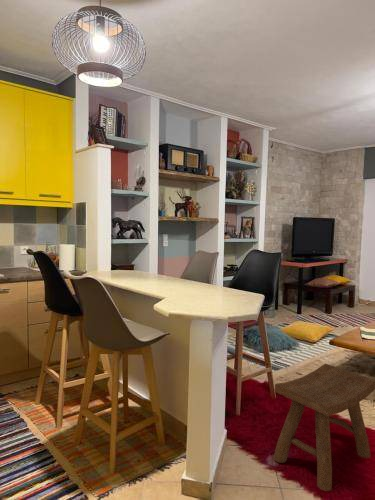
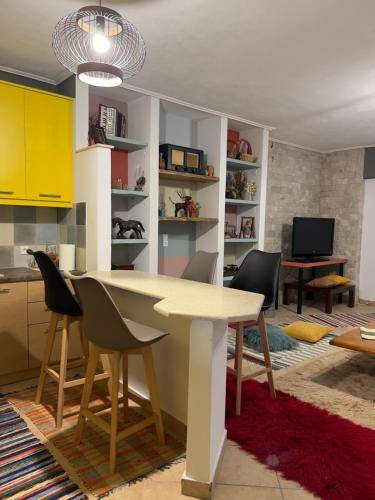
- stool [273,363,375,492]
